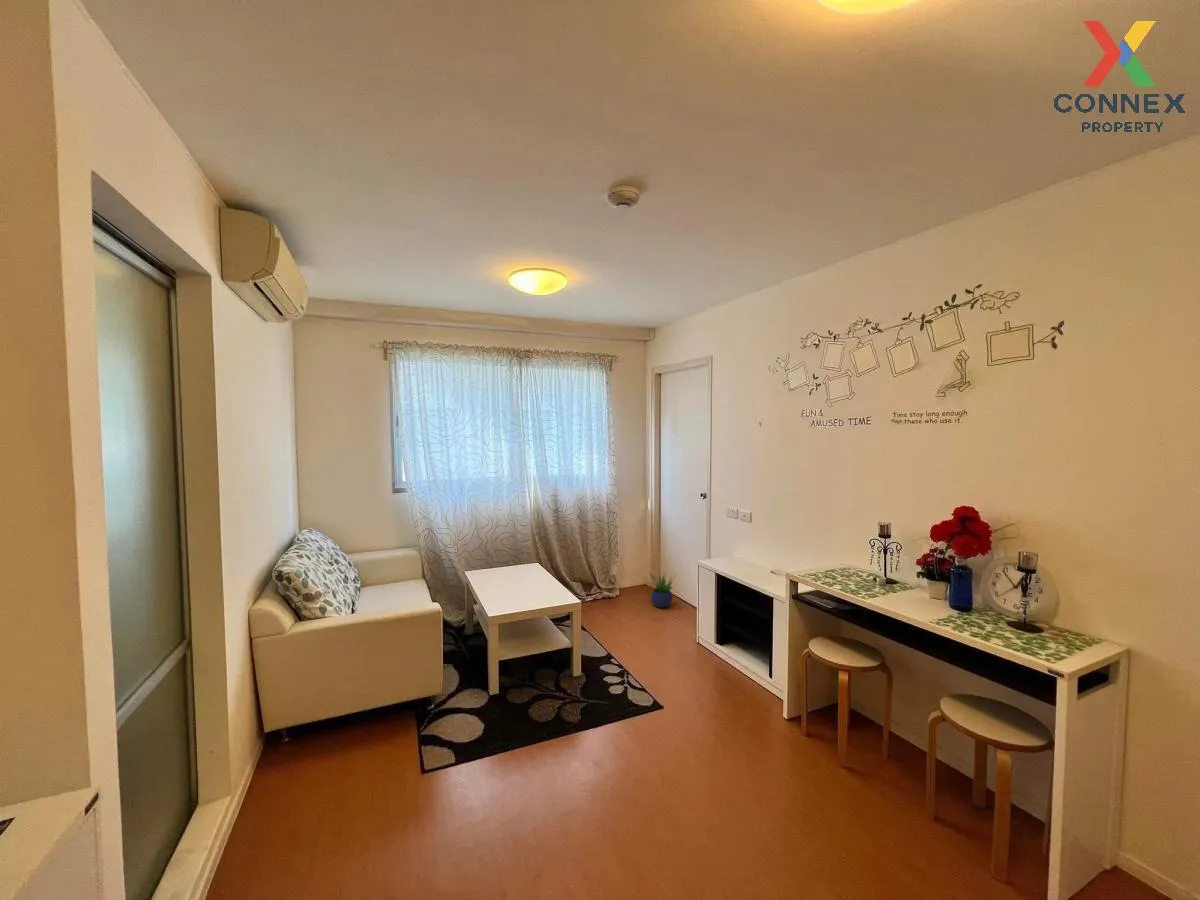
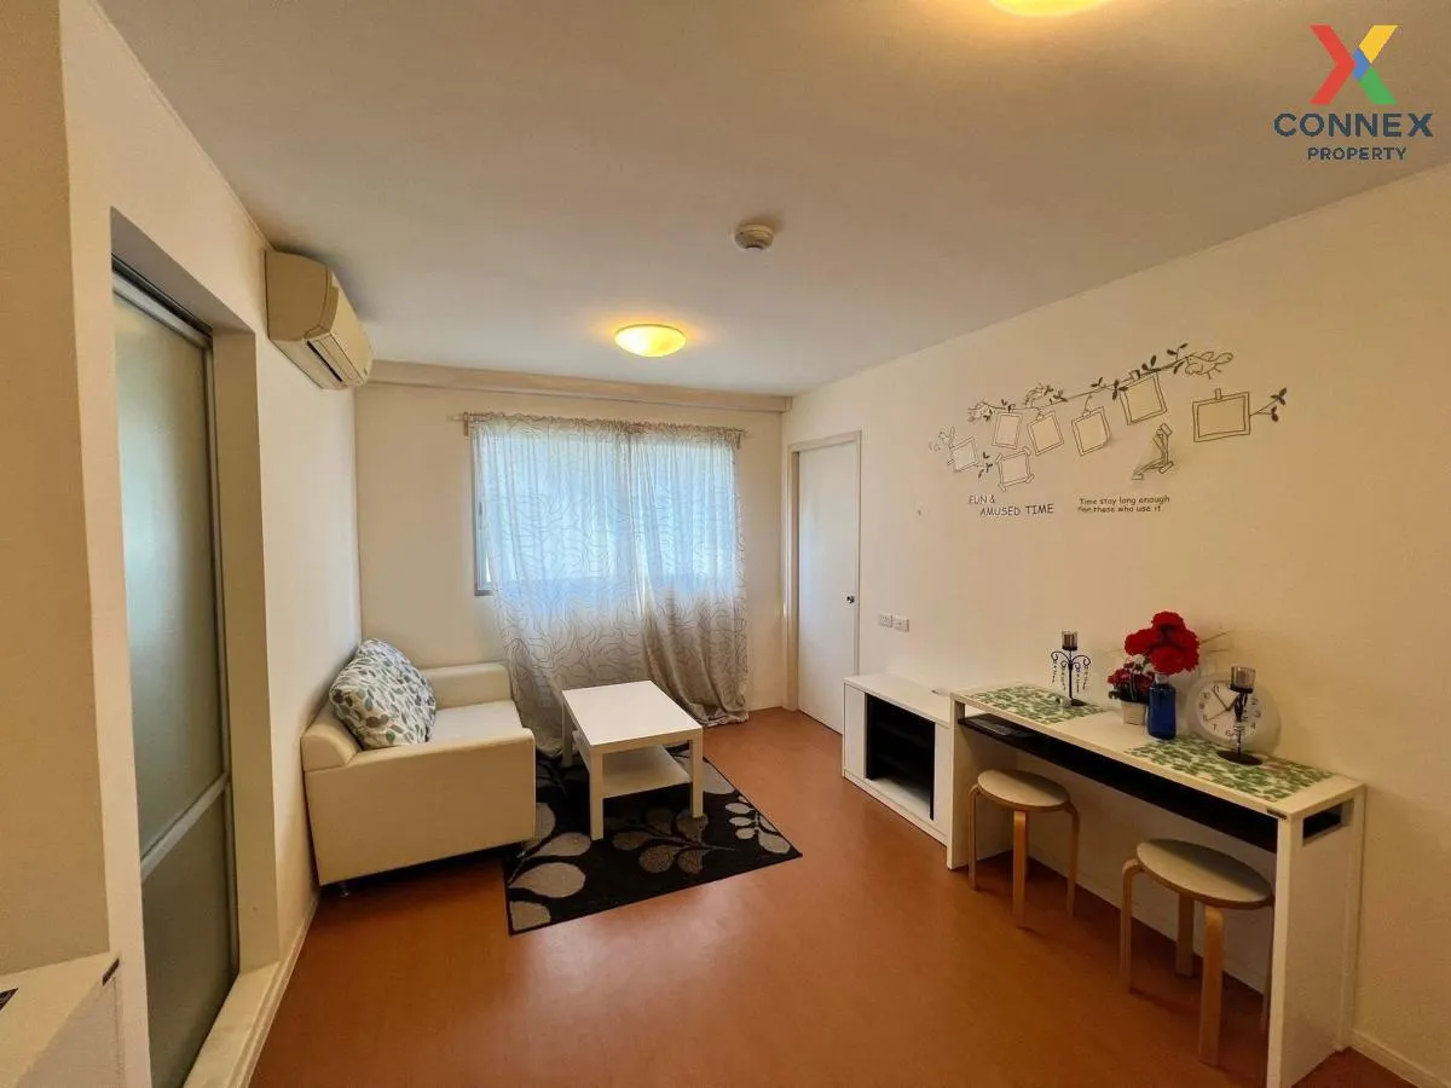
- potted plant [648,571,678,609]
